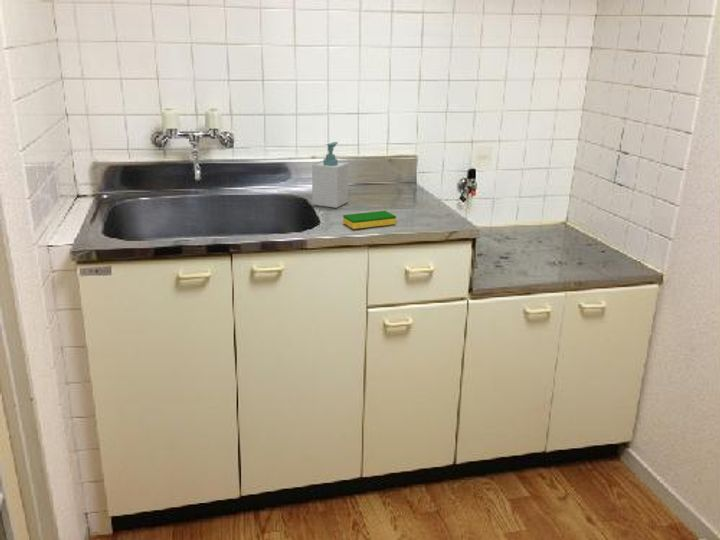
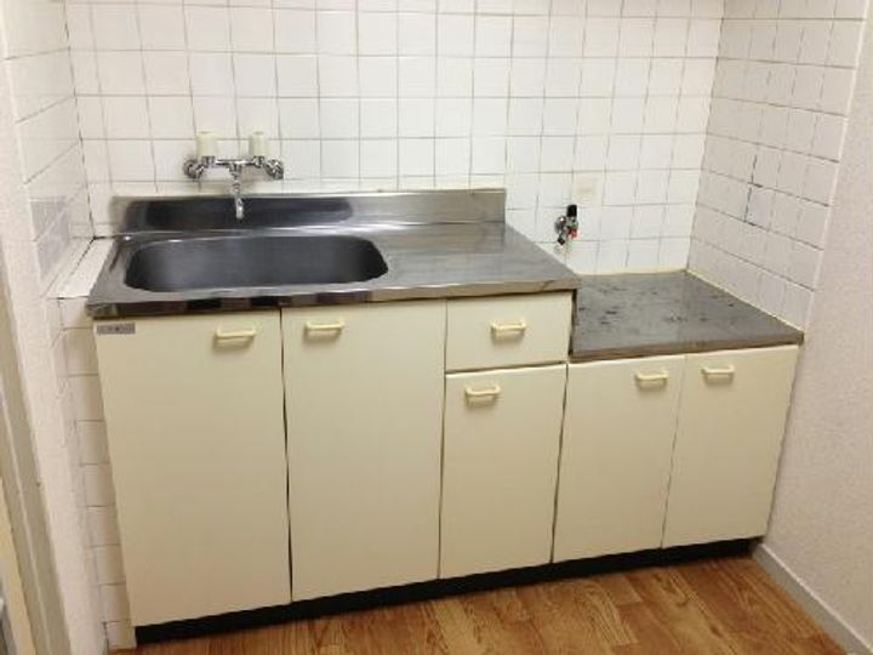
- soap bottle [311,141,350,209]
- dish sponge [342,210,397,230]
